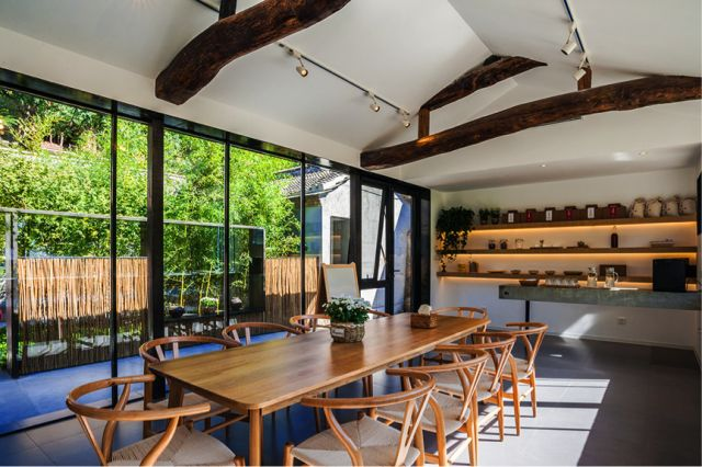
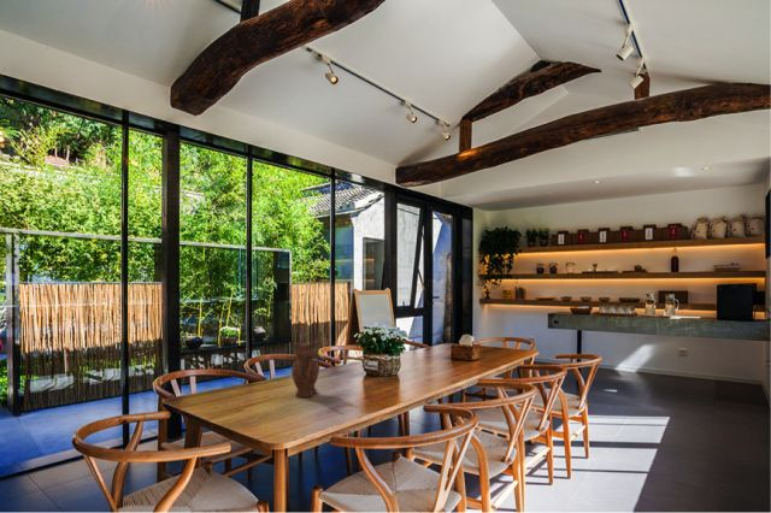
+ teapot [290,341,320,399]
